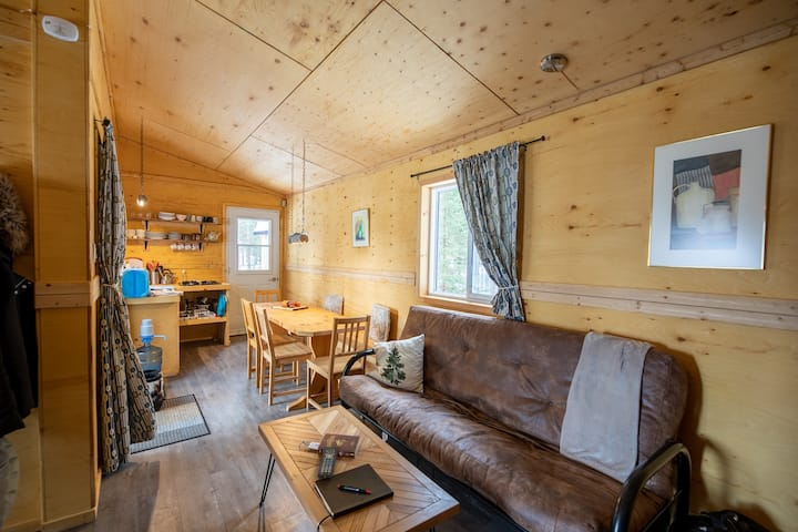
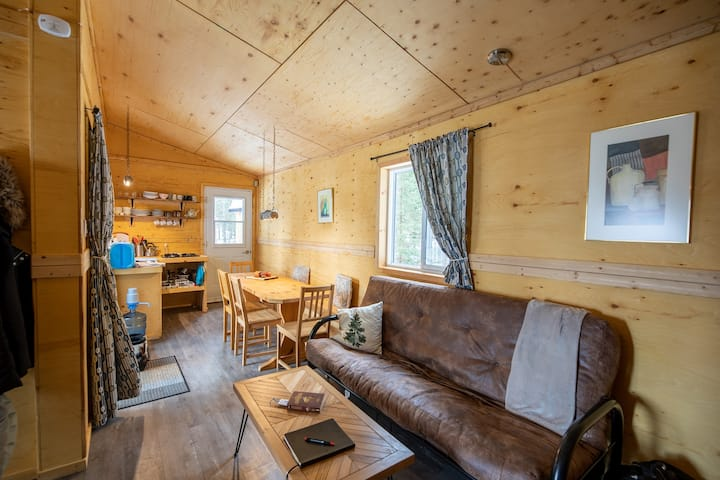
- remote control [317,447,339,479]
